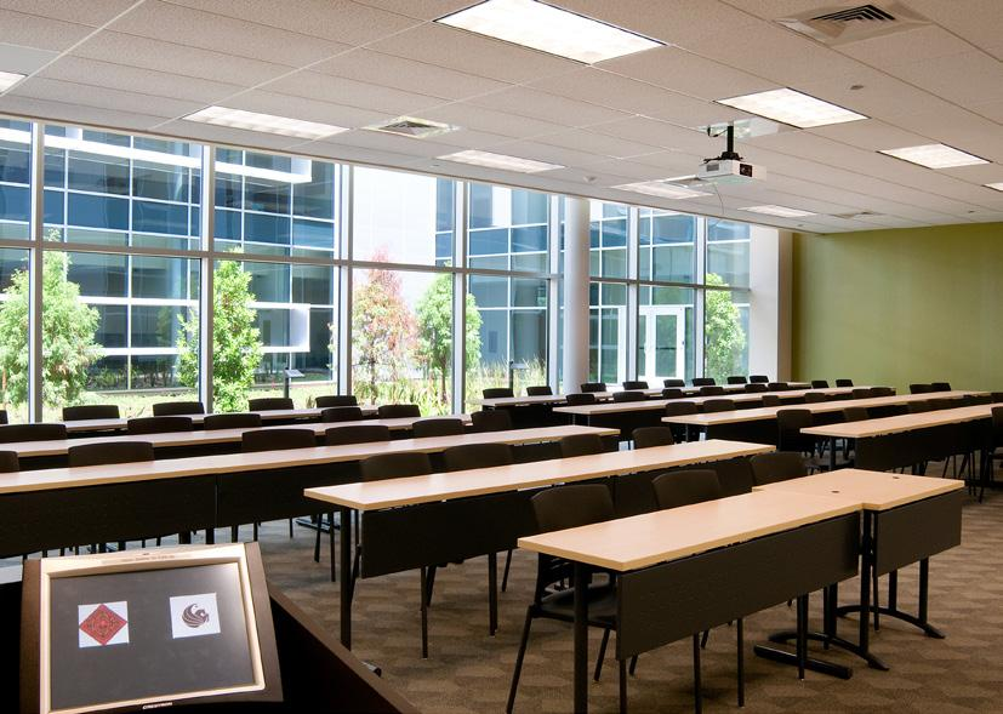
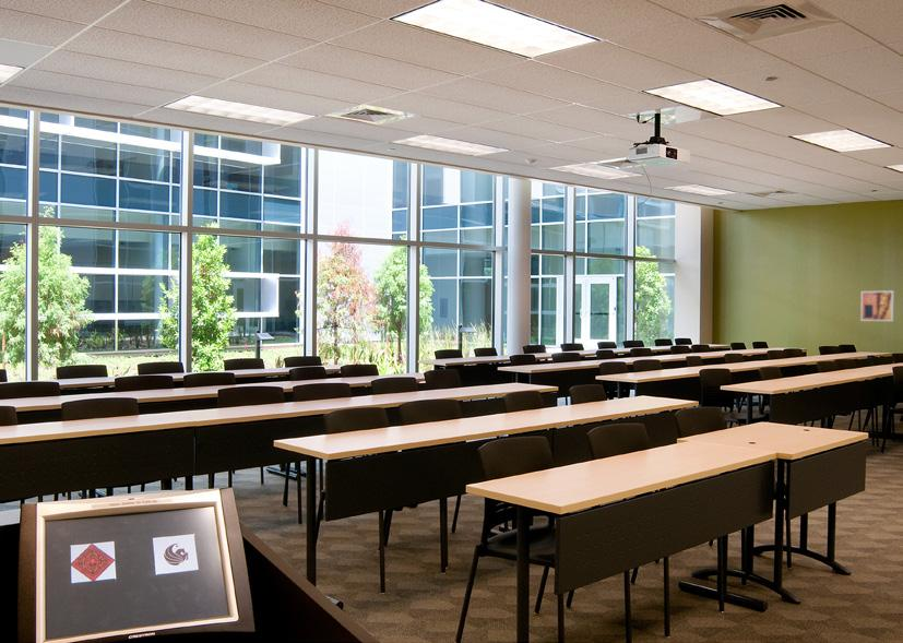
+ wall art [859,289,895,322]
